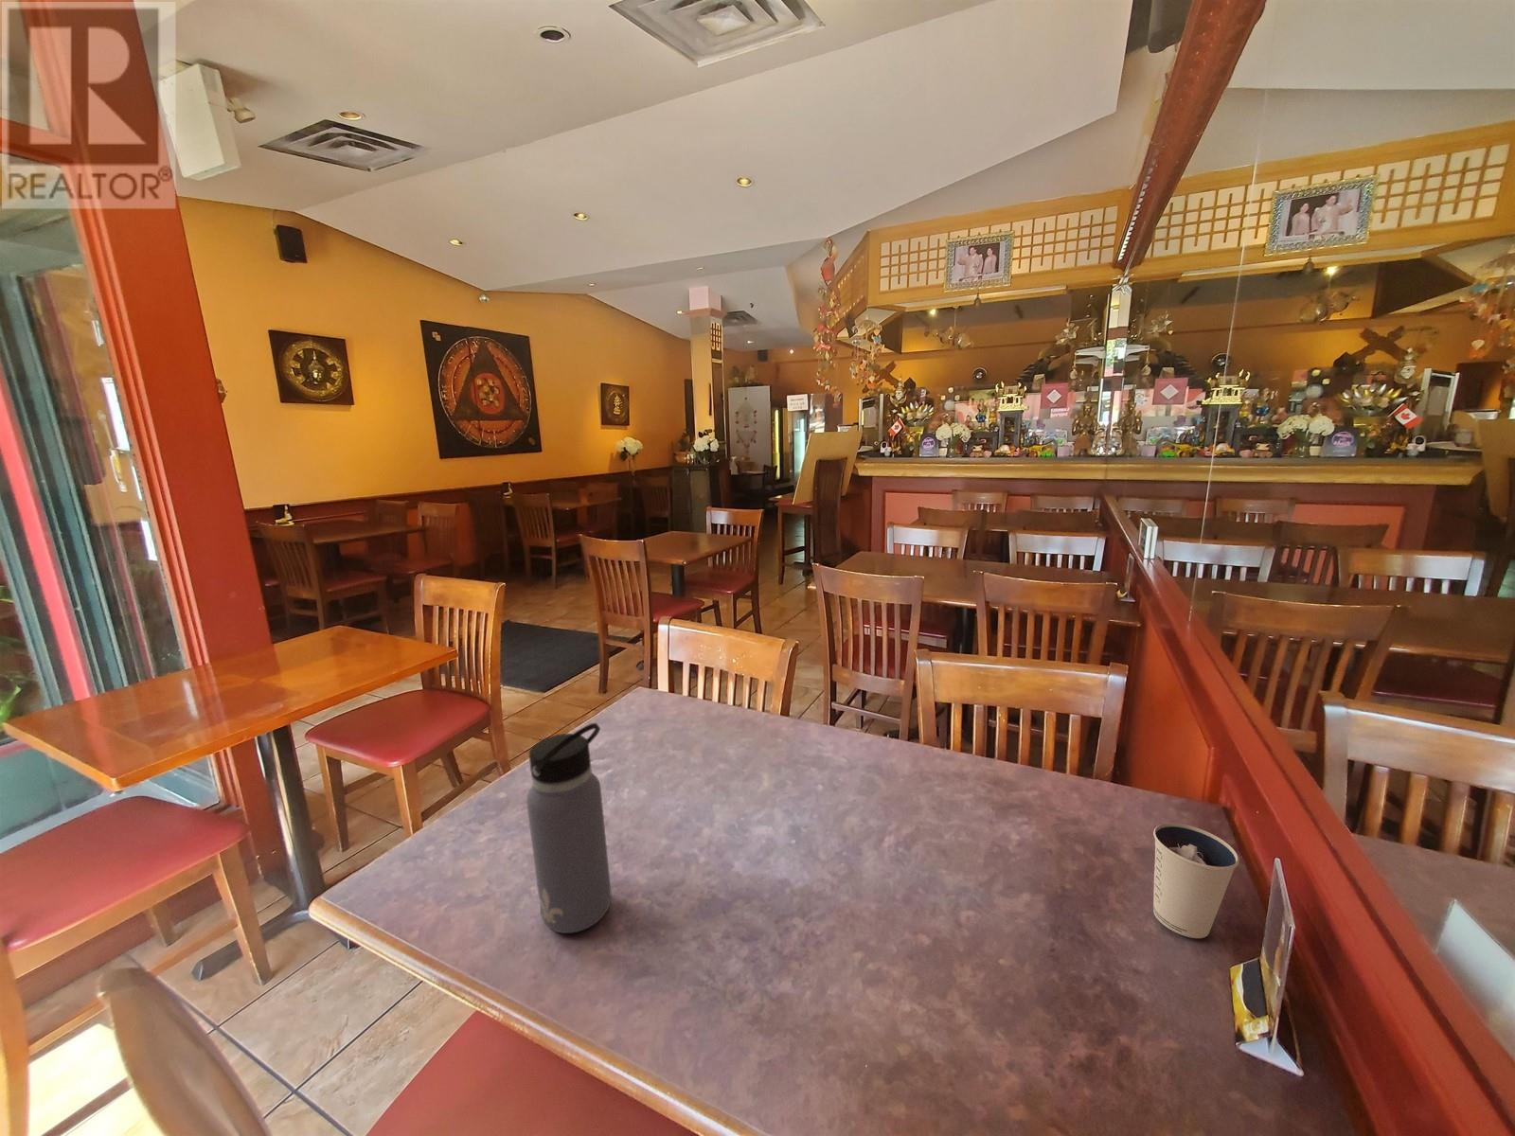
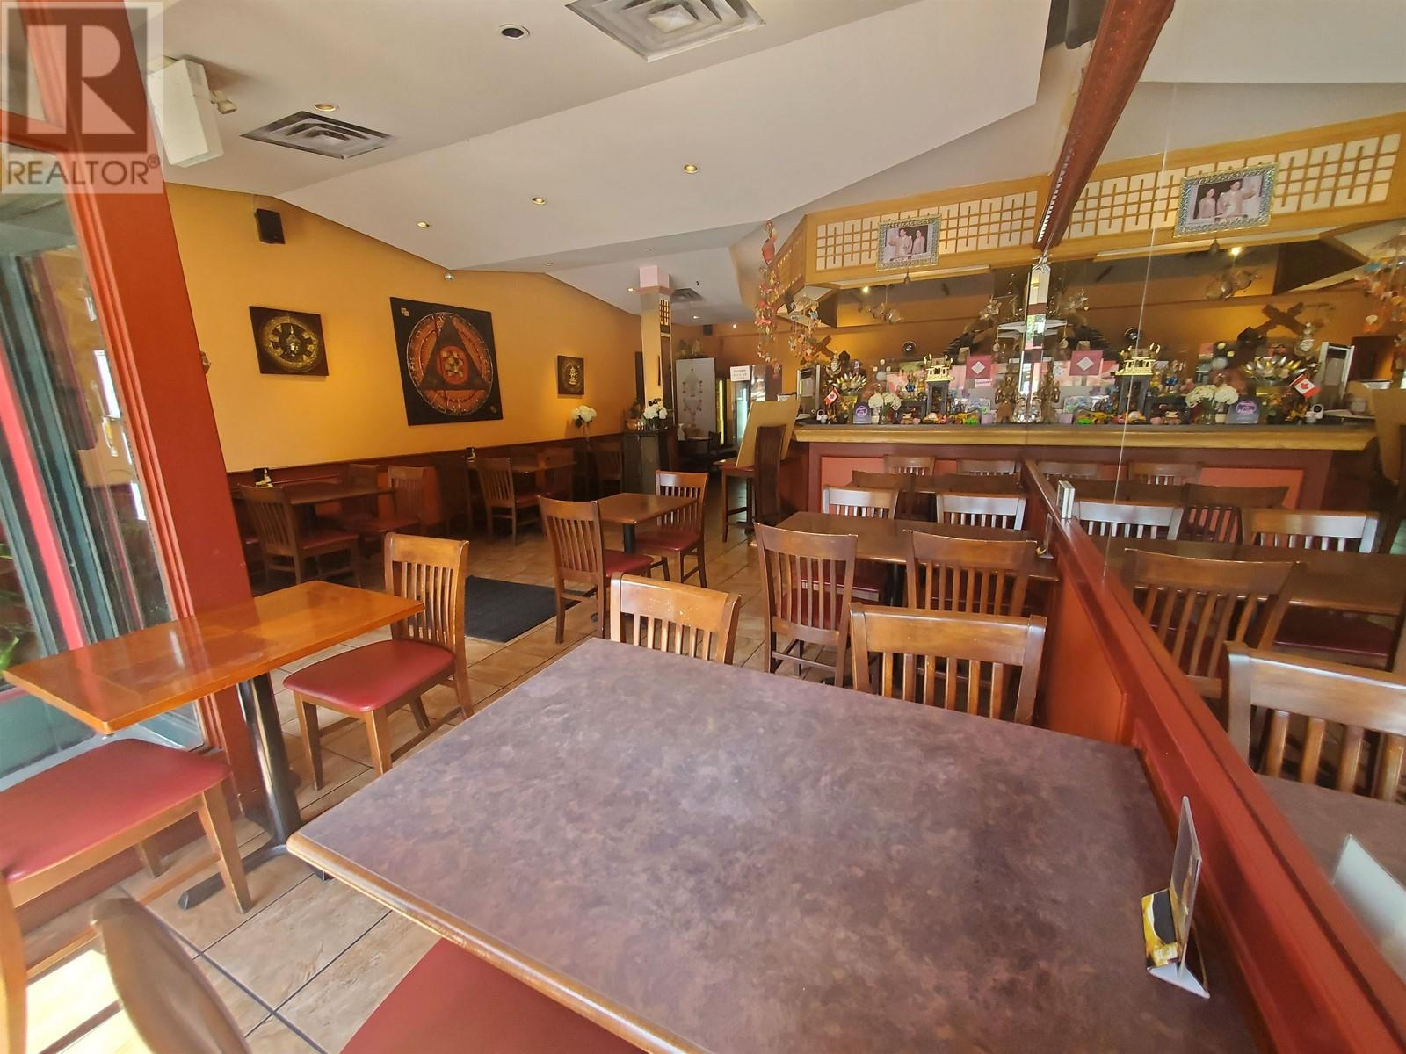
- dixie cup [1152,822,1241,939]
- water bottle [526,722,613,934]
